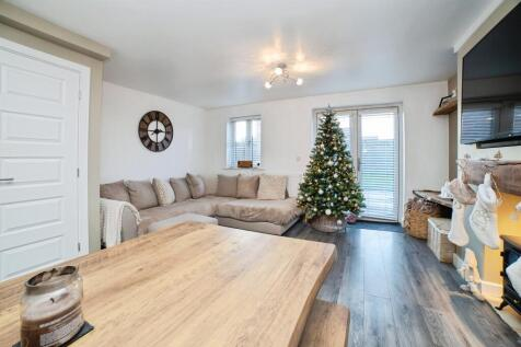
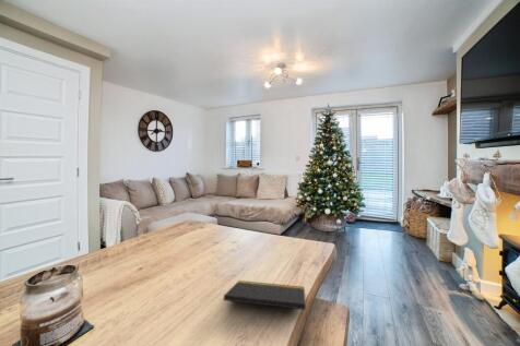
+ notepad [223,279,308,319]
